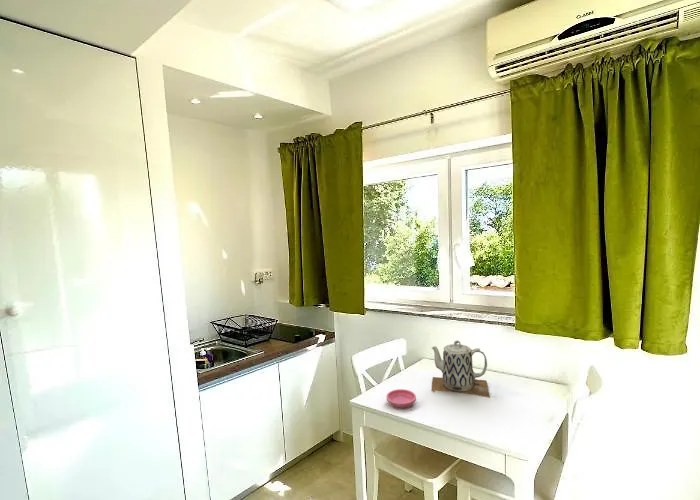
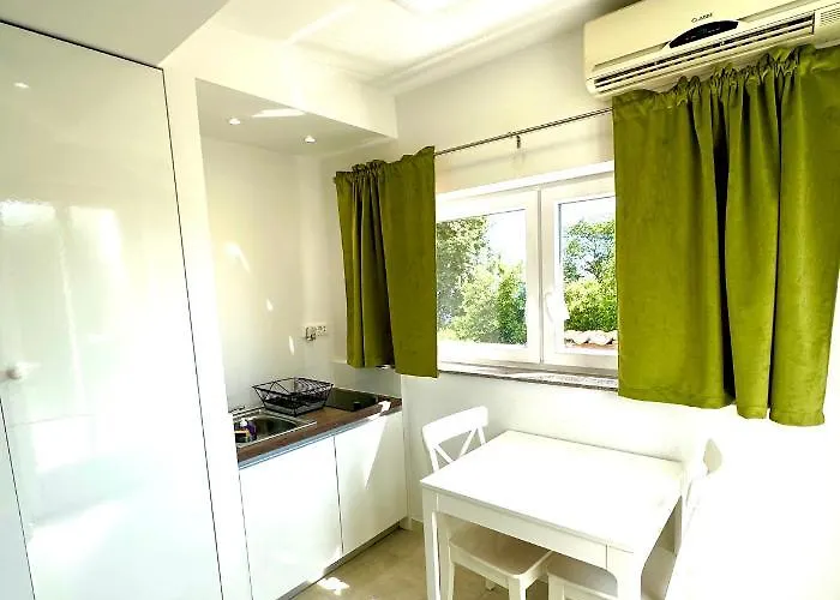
- teapot [430,340,491,399]
- saucer [385,388,417,409]
